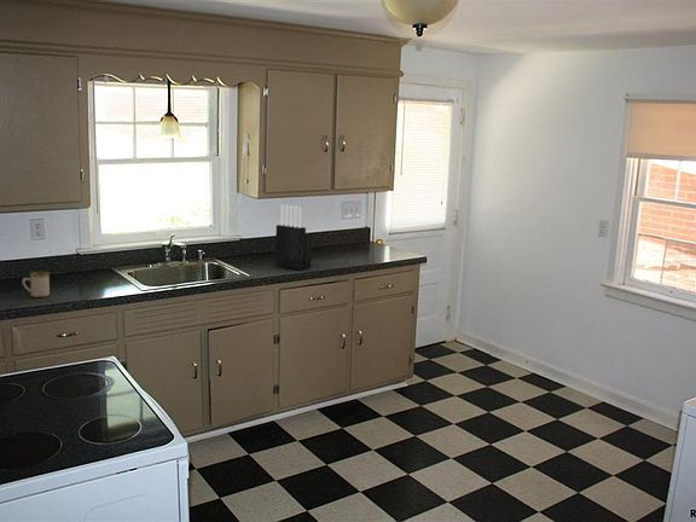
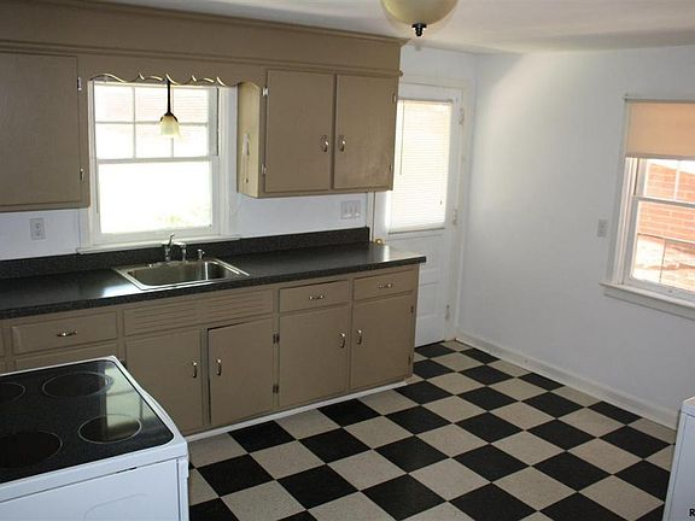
- mug [21,271,51,298]
- knife block [274,203,313,271]
